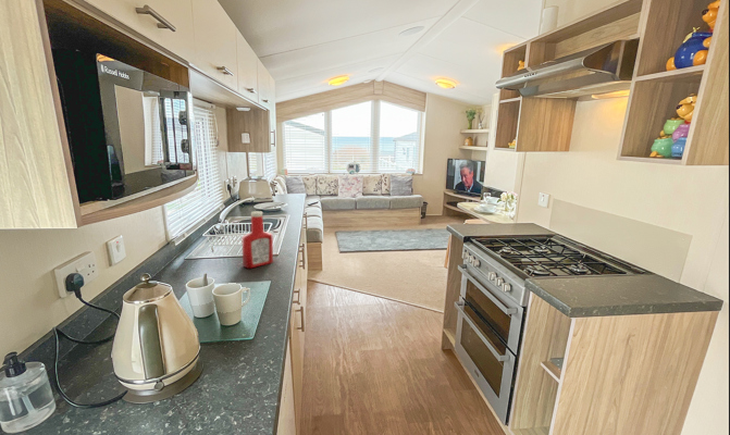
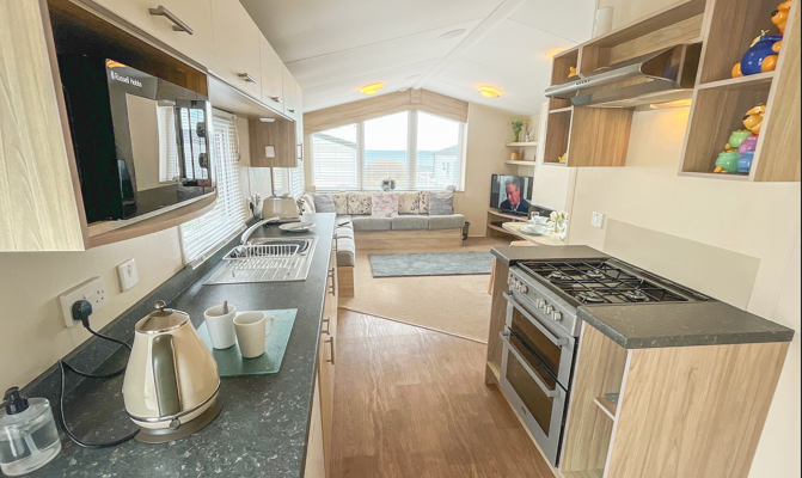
- soap bottle [240,210,274,269]
